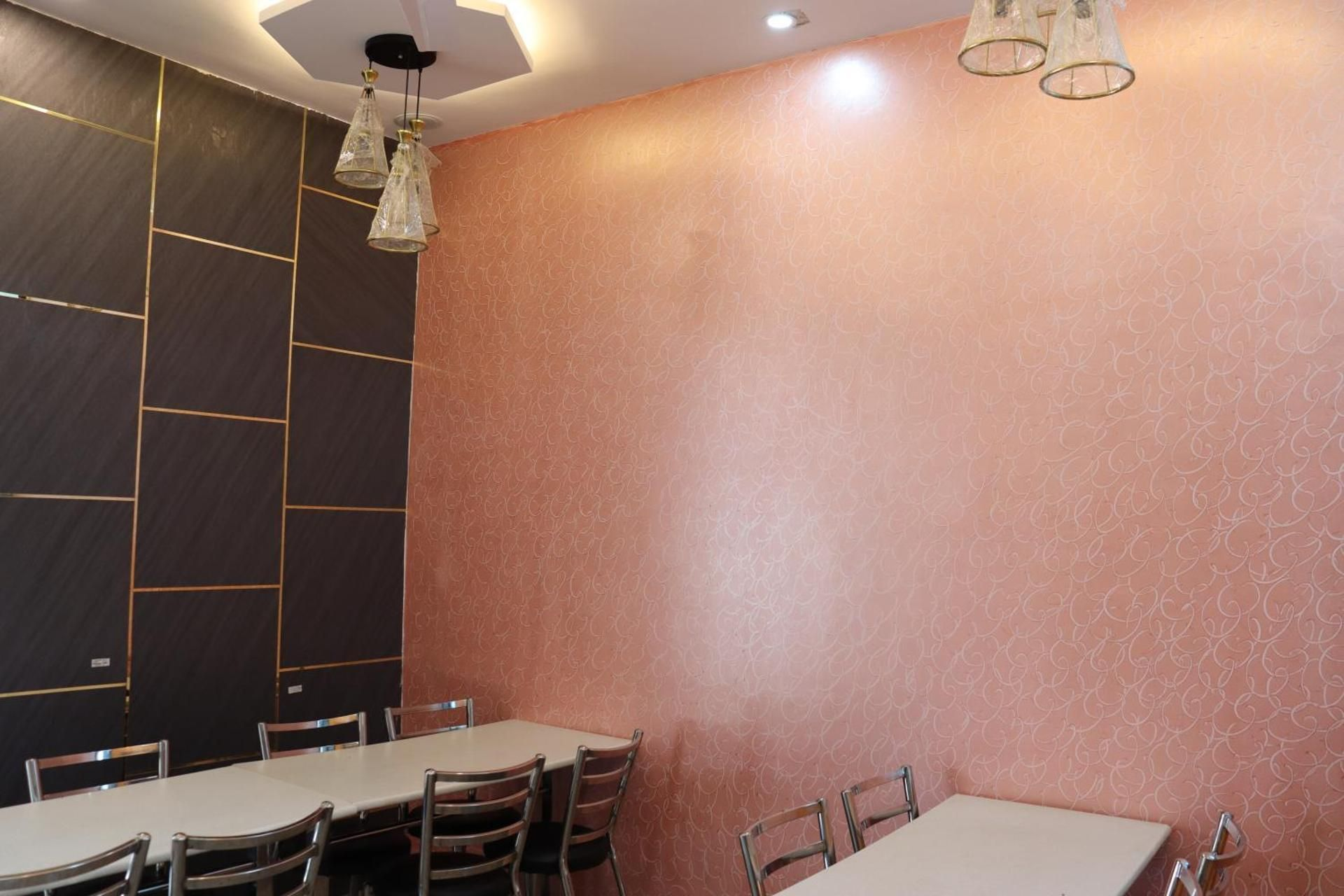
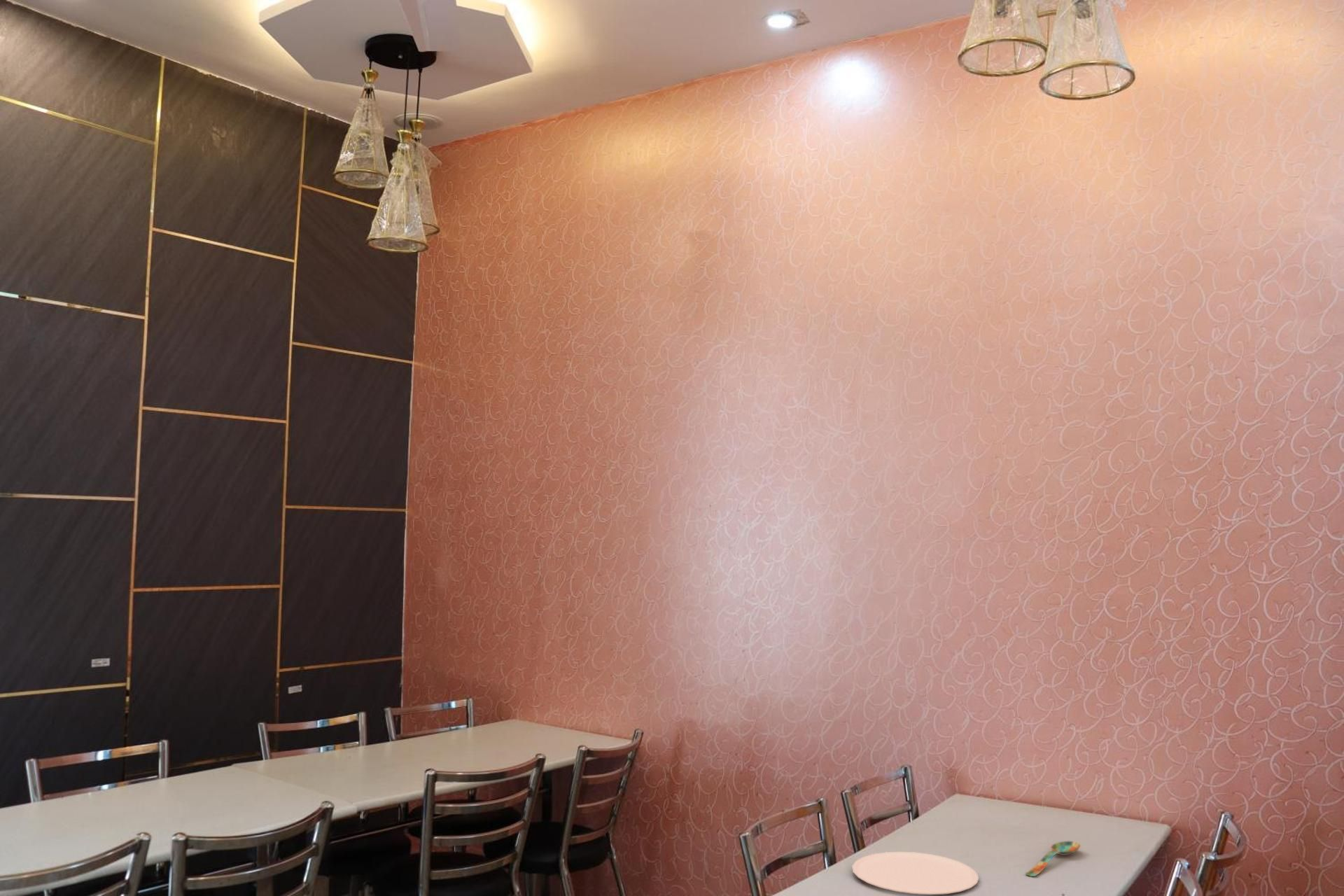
+ spoon [1025,841,1082,877]
+ plate [851,851,979,895]
